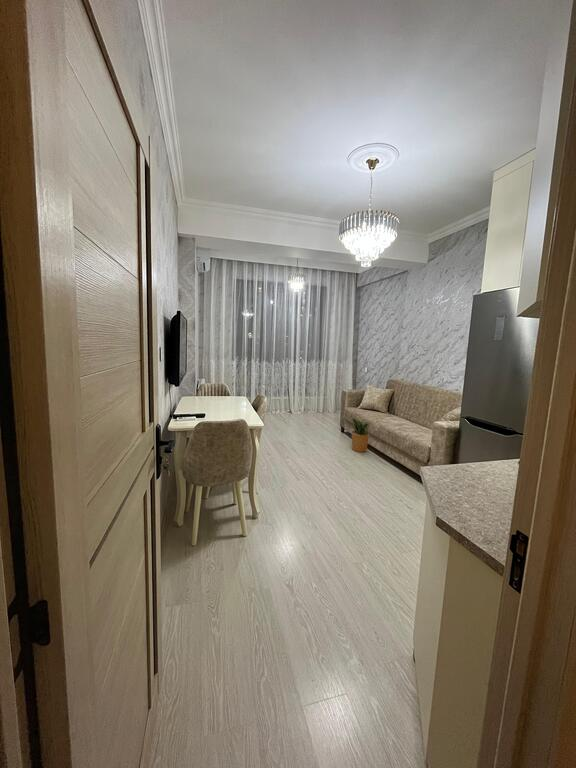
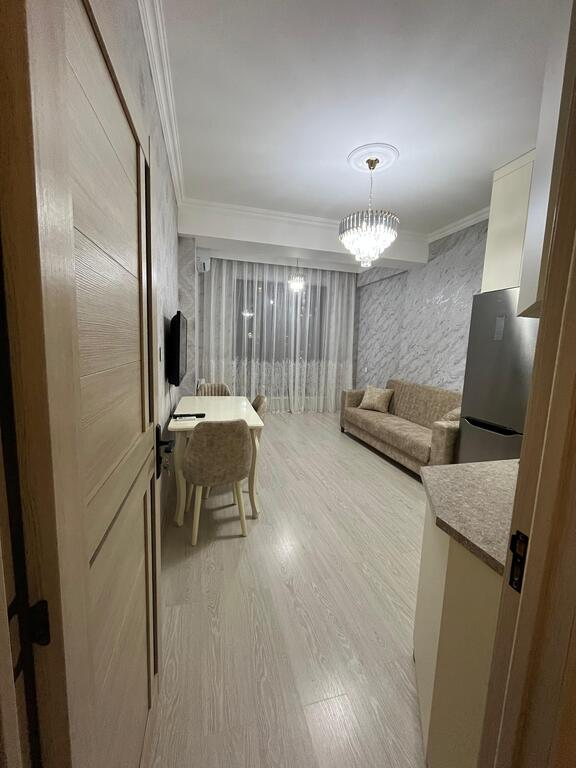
- potted plant [348,417,370,453]
